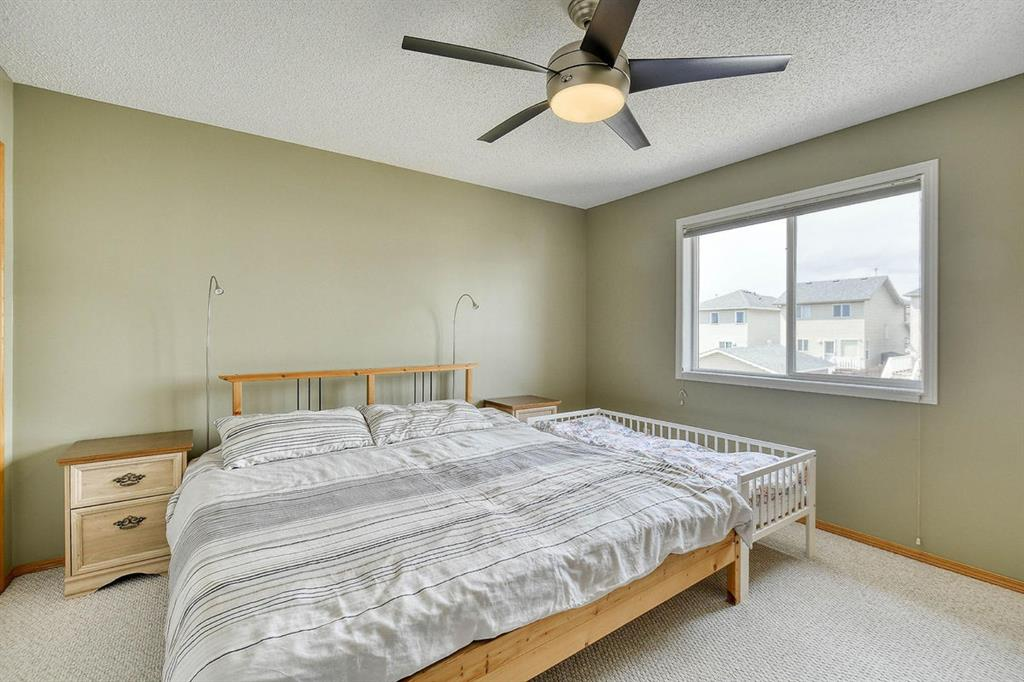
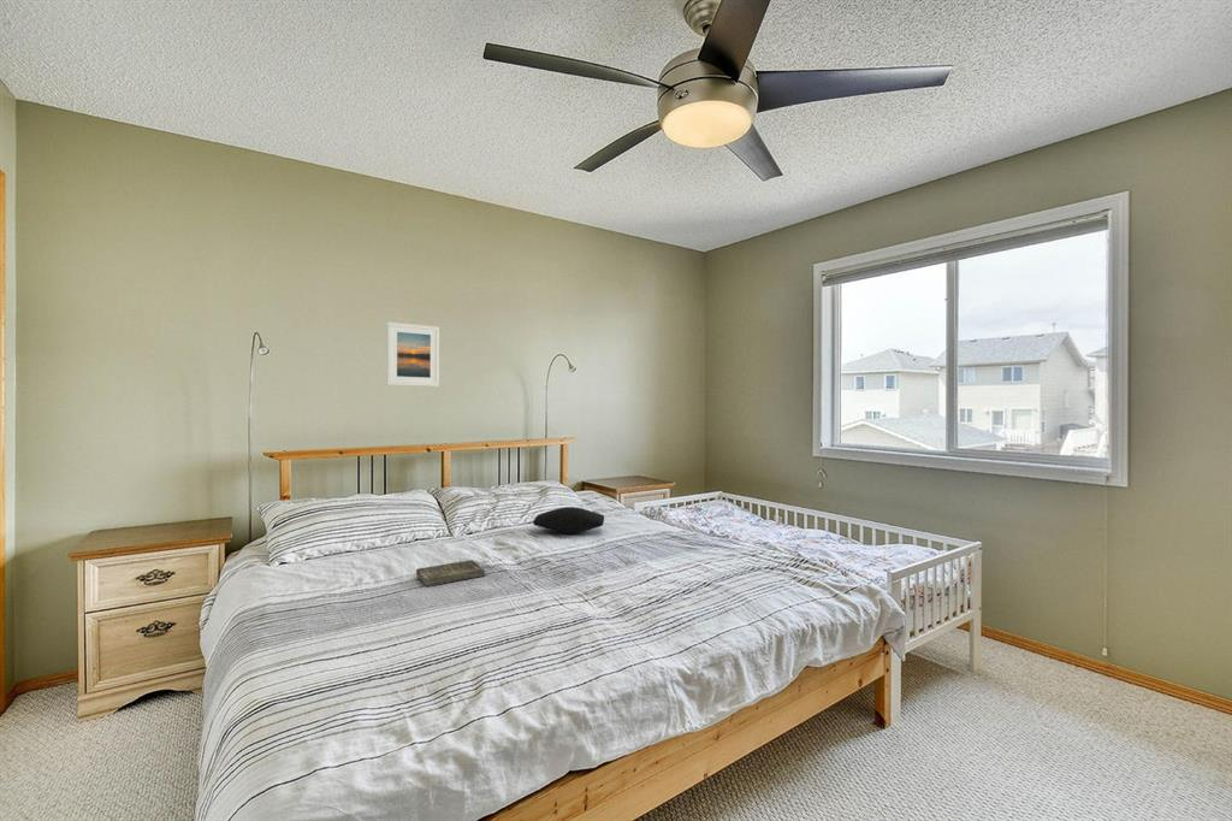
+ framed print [385,321,440,388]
+ book [415,560,486,587]
+ cushion [532,506,605,534]
